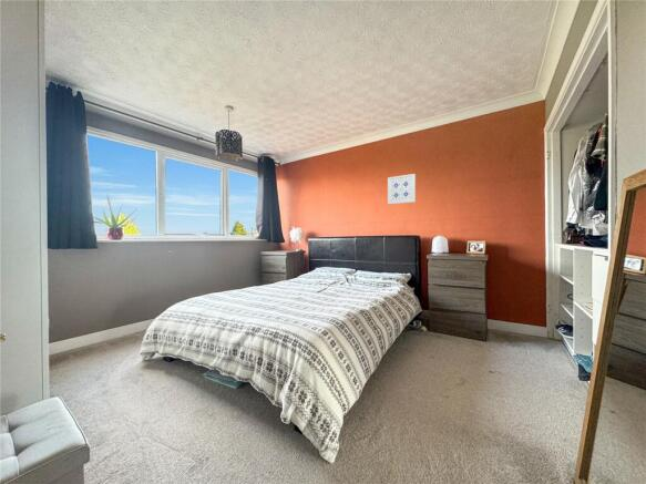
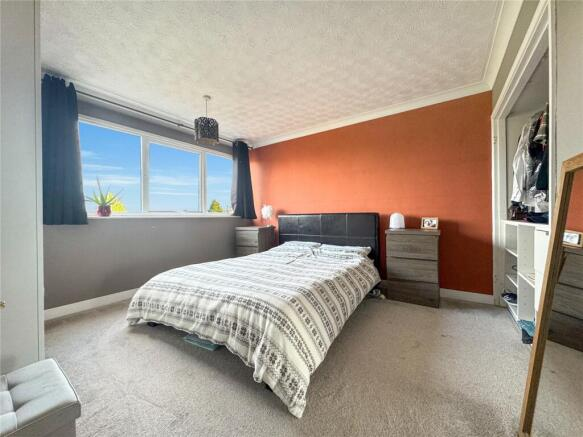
- wall art [387,173,417,205]
